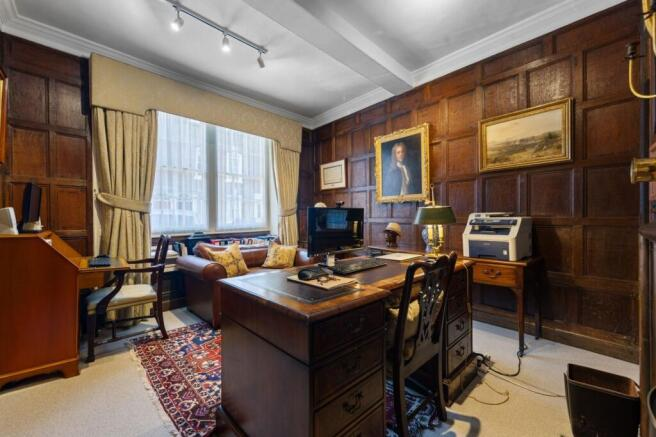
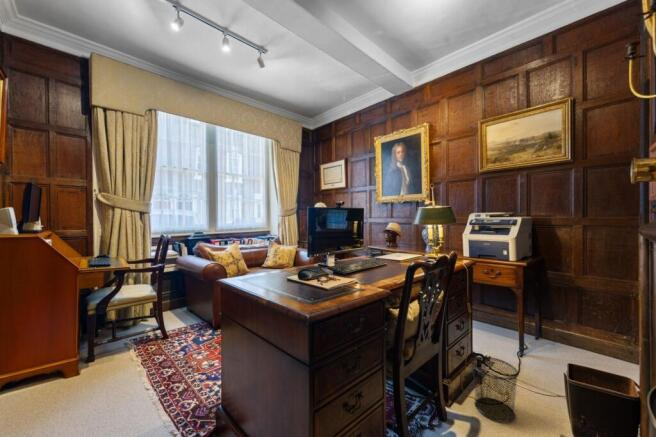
+ waste bin [470,356,520,423]
